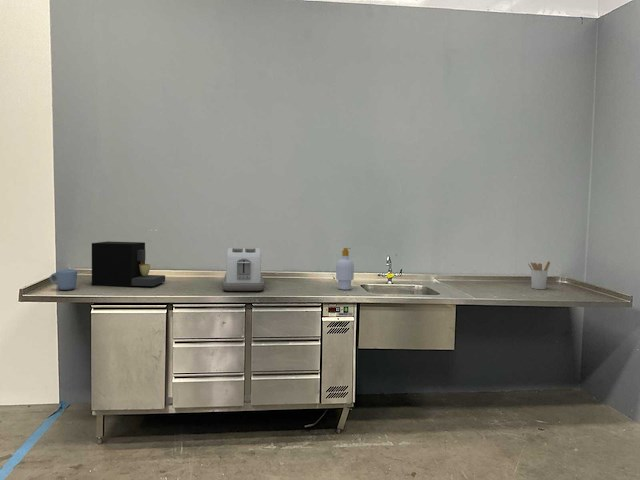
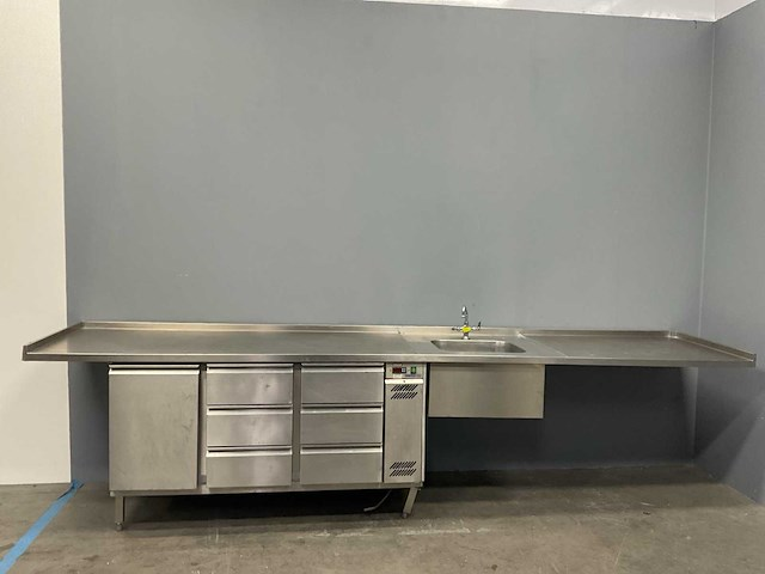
- toaster [221,247,265,292]
- mug [49,268,78,291]
- soap bottle [335,247,355,291]
- coffee maker [91,240,166,287]
- utensil holder [527,260,551,290]
